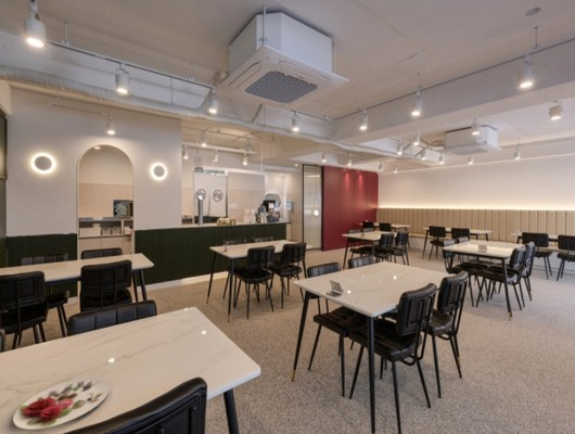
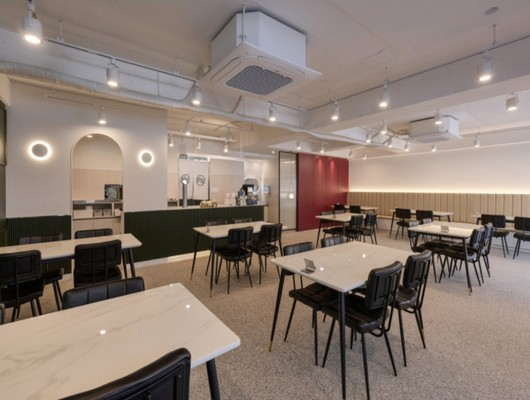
- plate [12,376,111,431]
